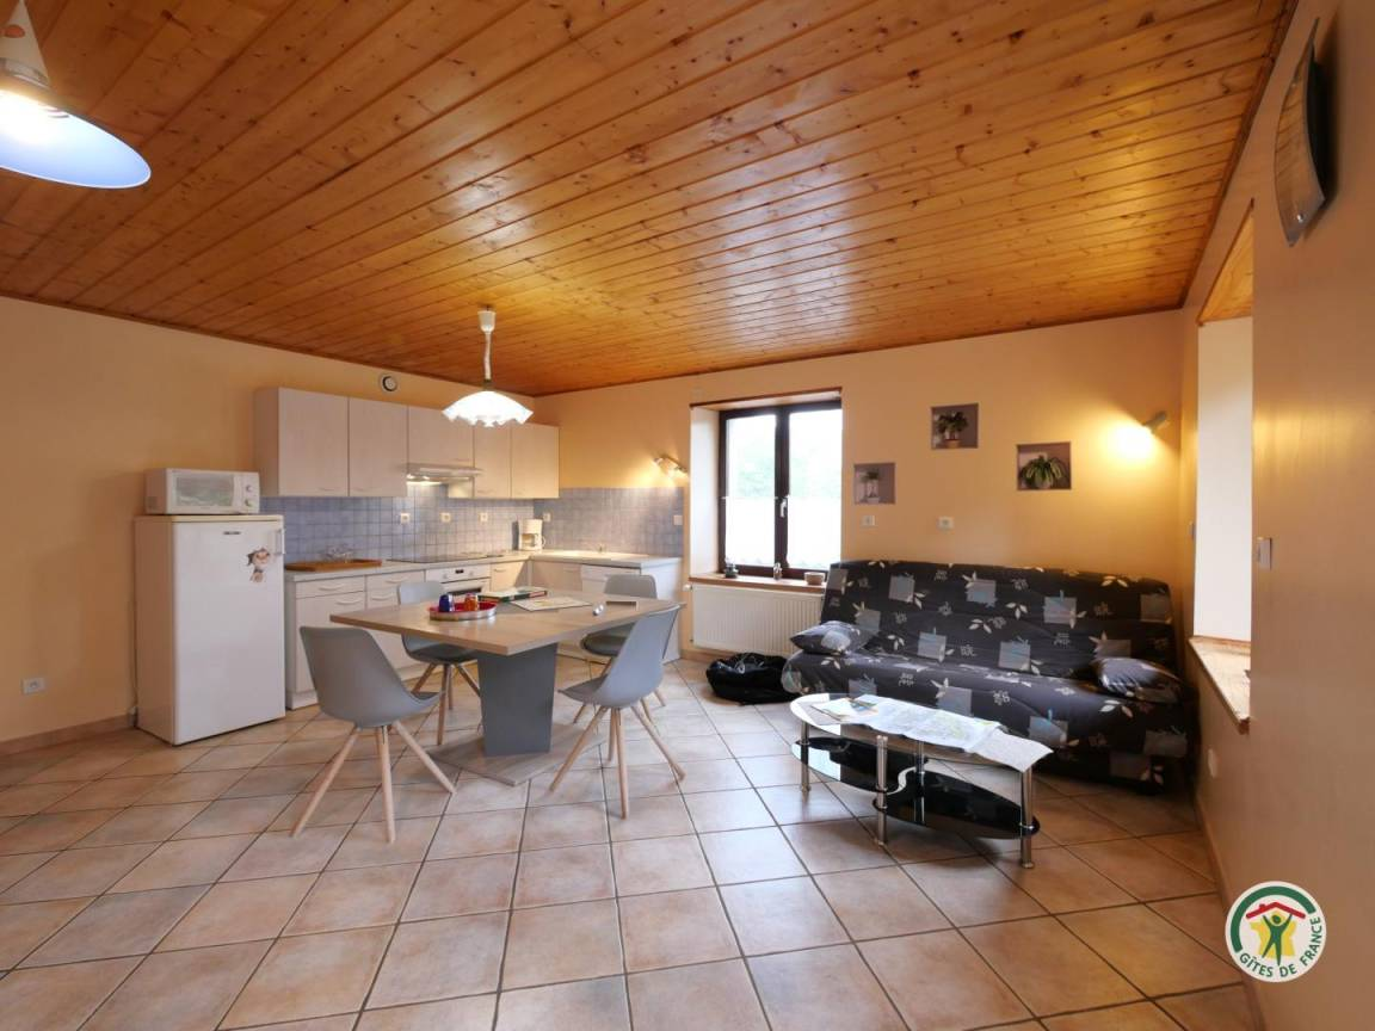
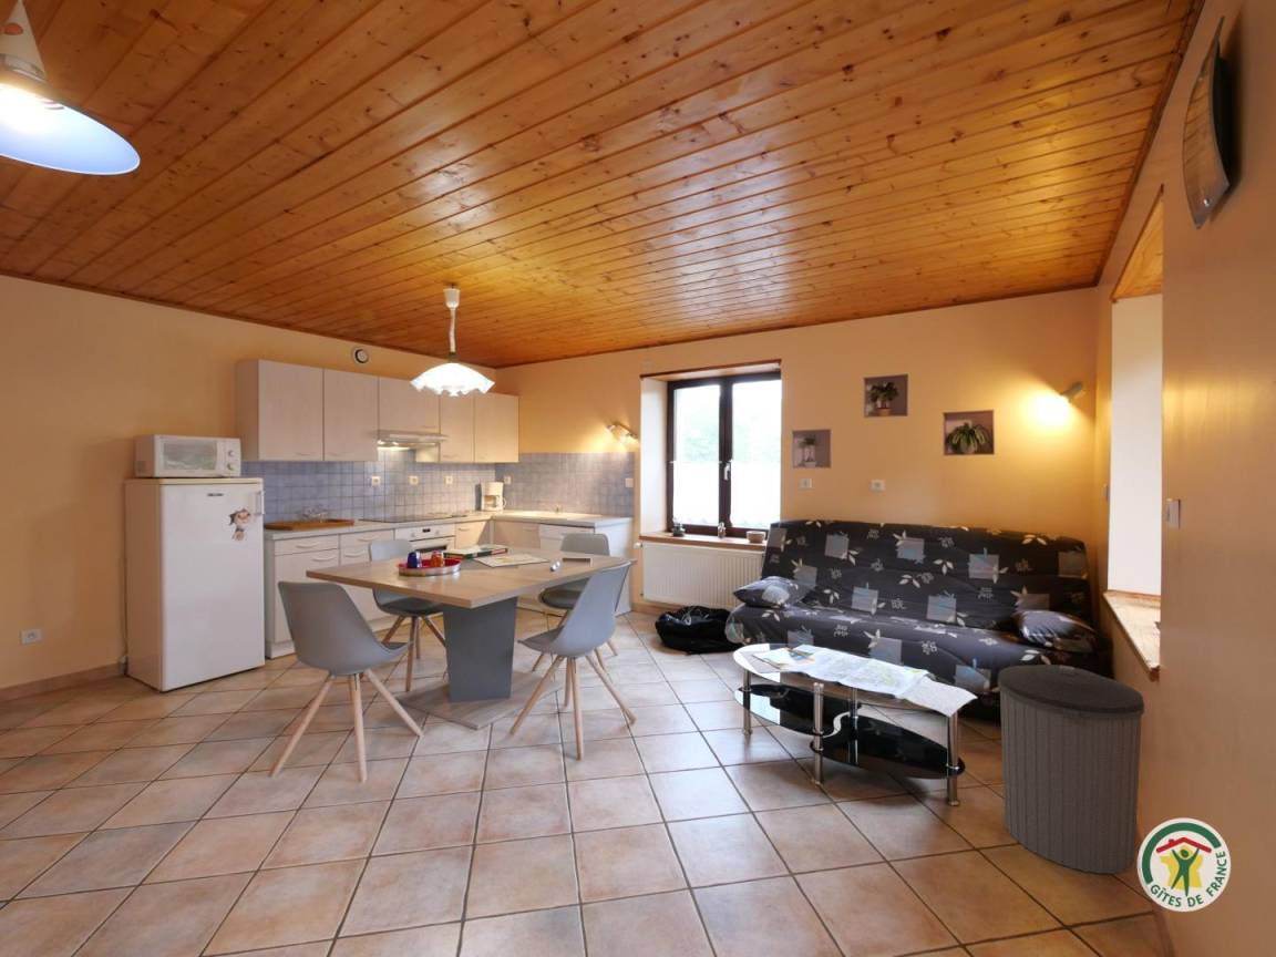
+ trash can [997,663,1145,875]
